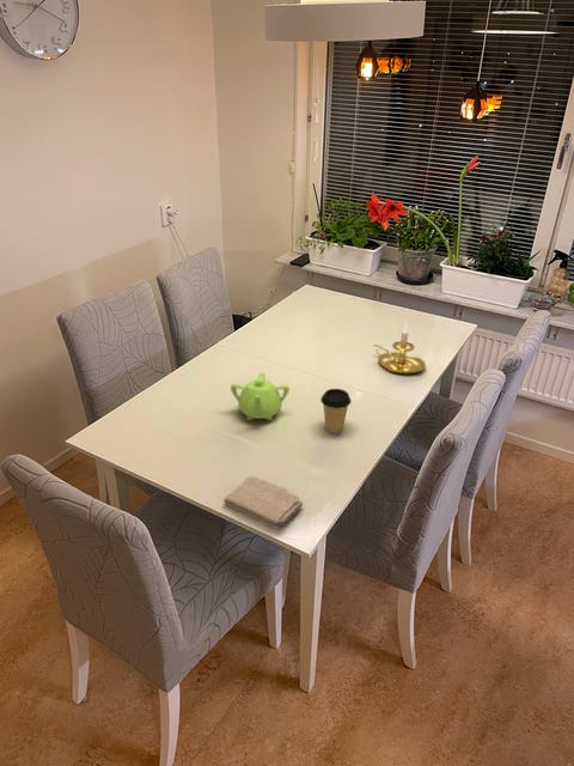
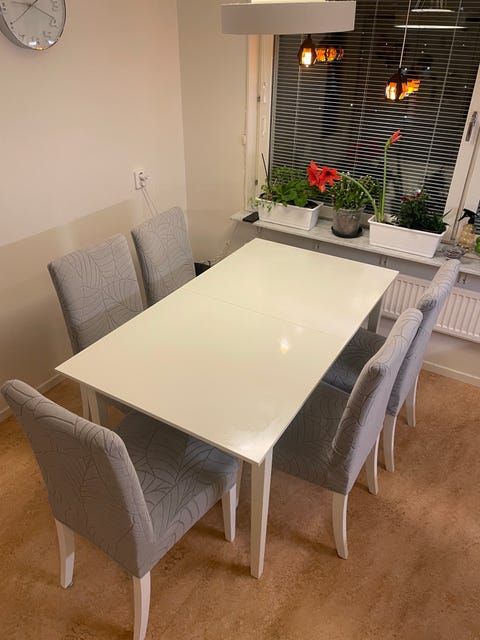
- washcloth [222,475,304,530]
- candle holder [372,320,427,375]
- teapot [230,372,291,421]
- coffee cup [319,388,353,434]
